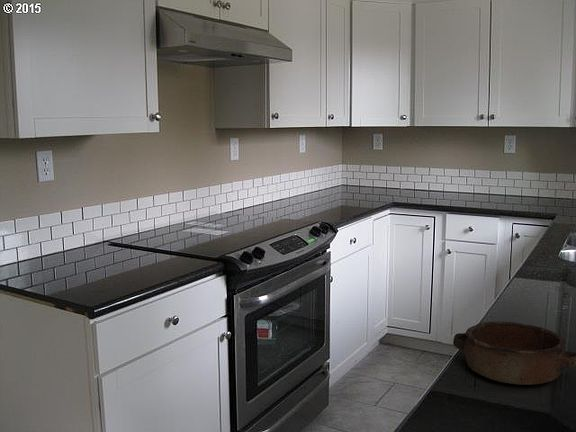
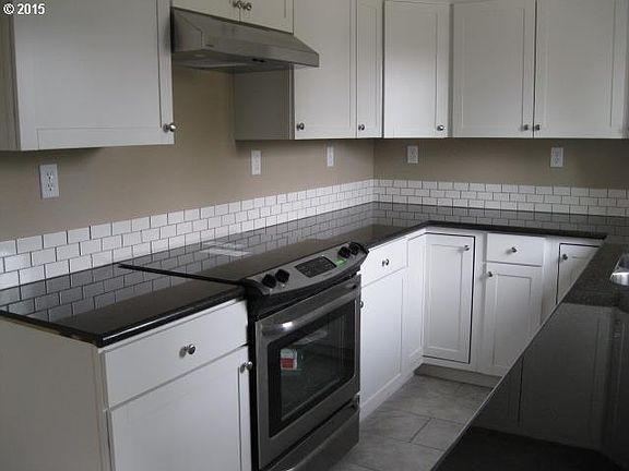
- bowl [452,320,576,386]
